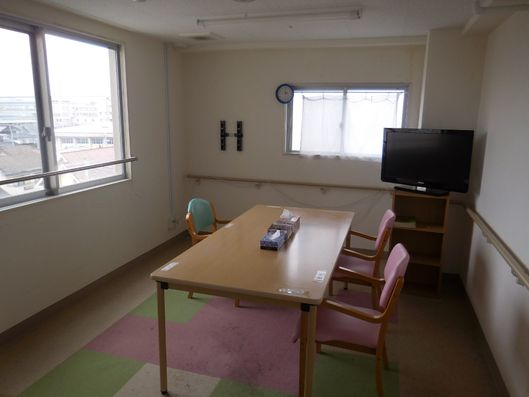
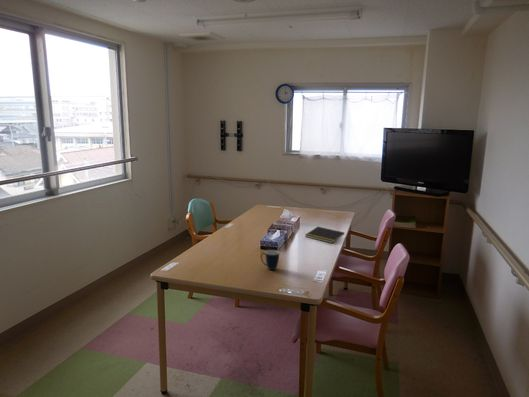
+ notepad [304,226,346,244]
+ mug [260,249,280,271]
